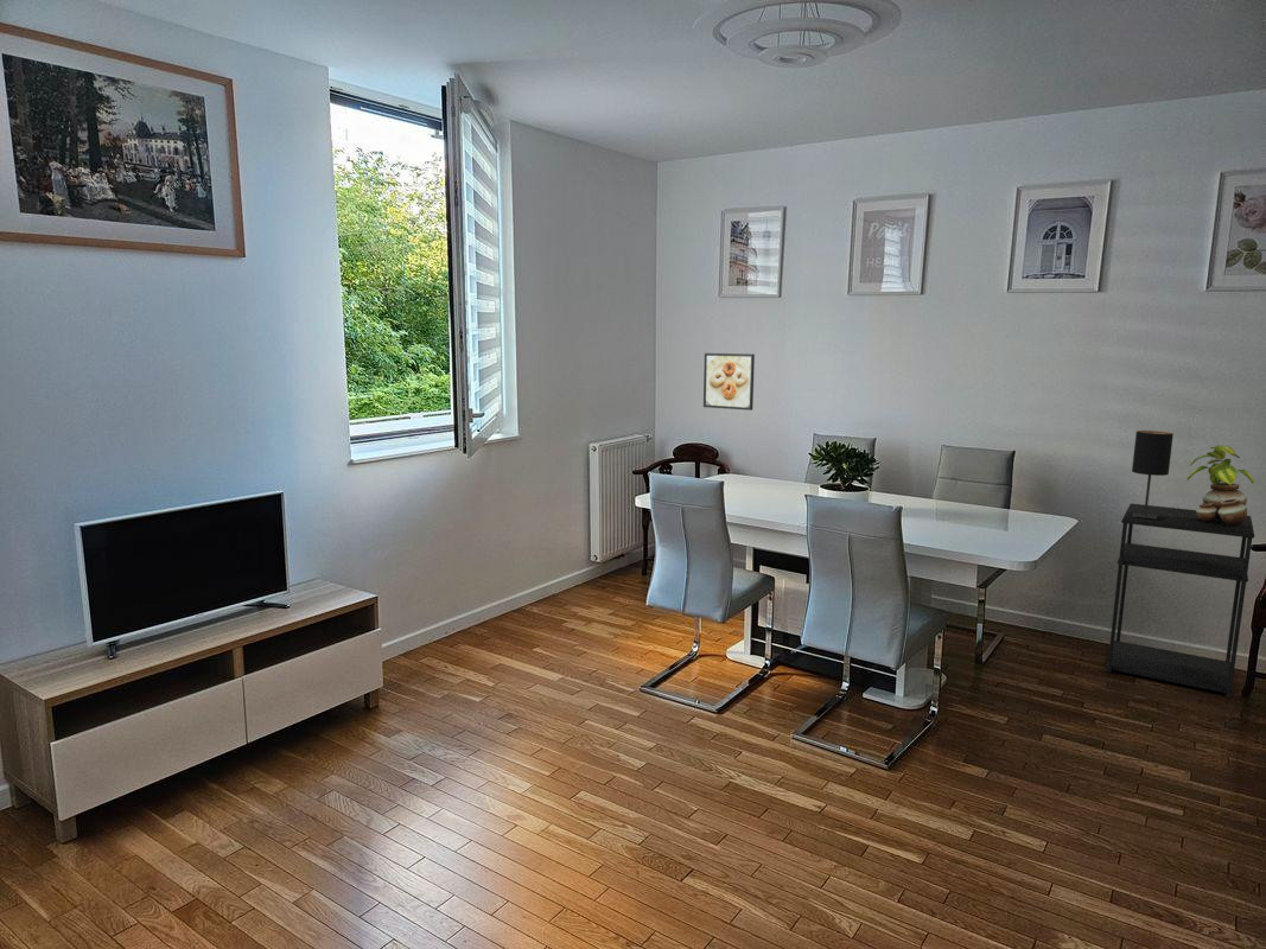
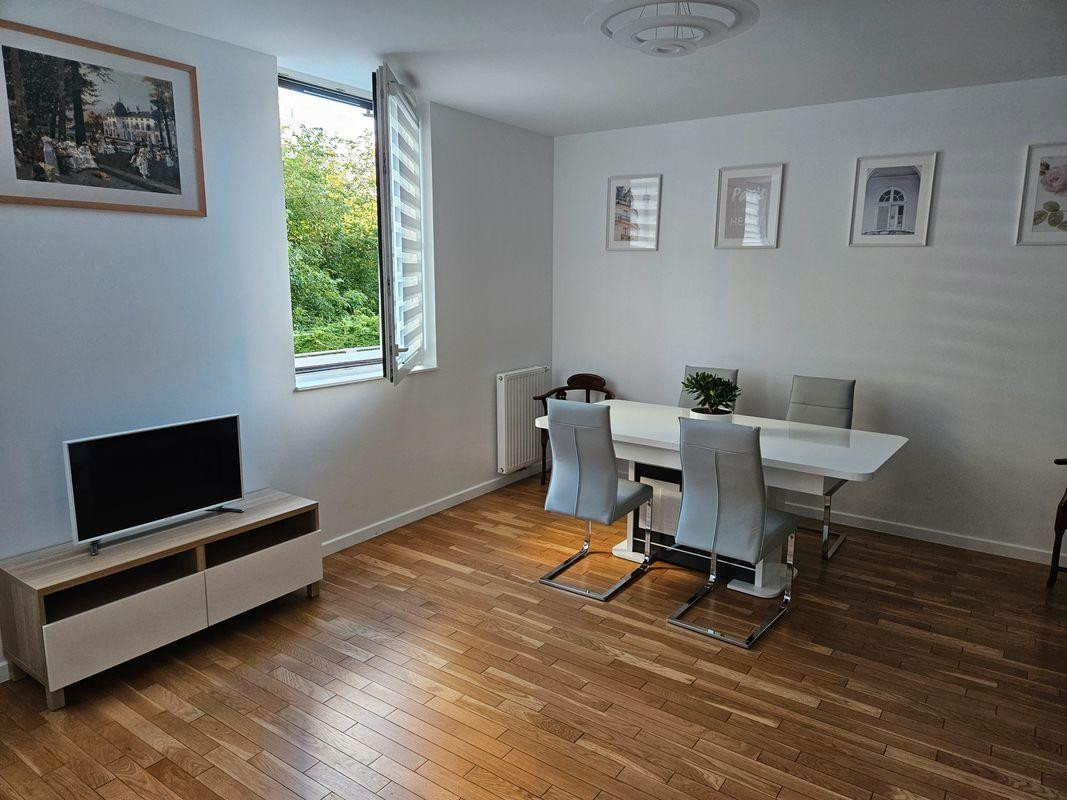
- shelving unit [1105,502,1255,699]
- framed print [702,352,756,412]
- table lamp [1131,429,1175,520]
- potted plant [1185,444,1255,526]
